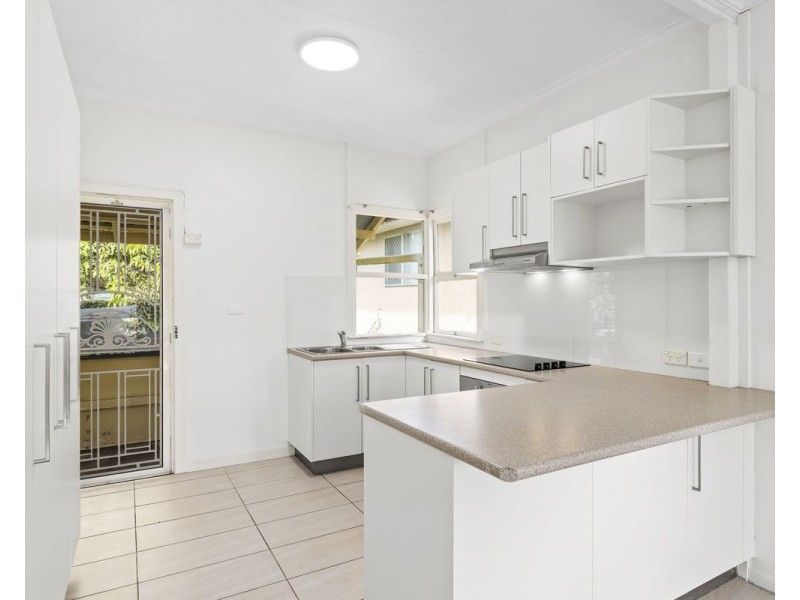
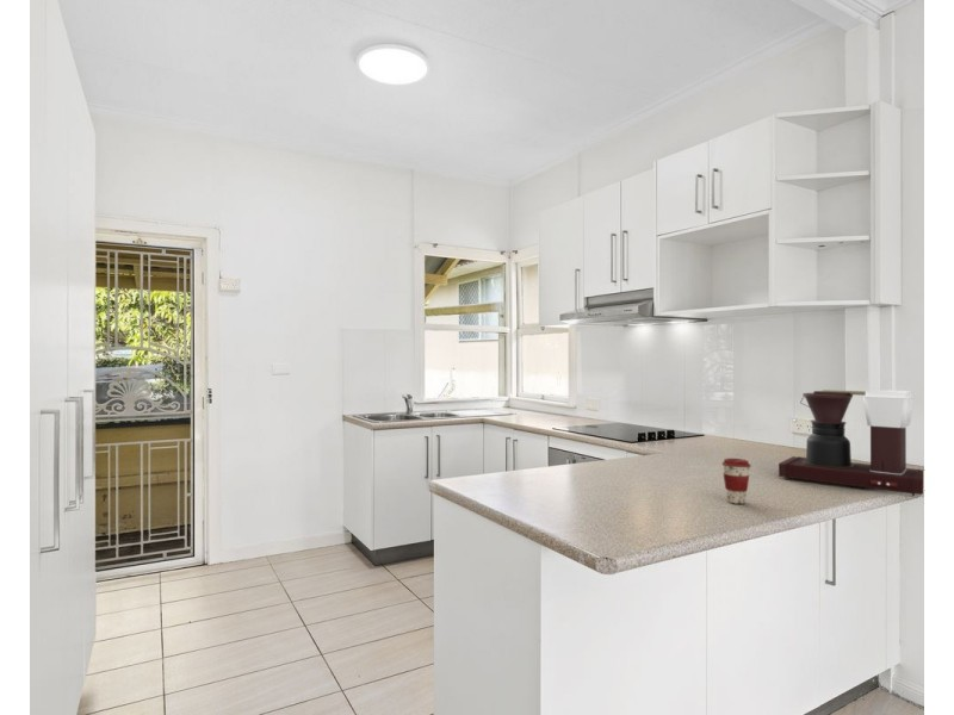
+ coffee cup [720,458,752,505]
+ coffee maker [778,388,924,497]
